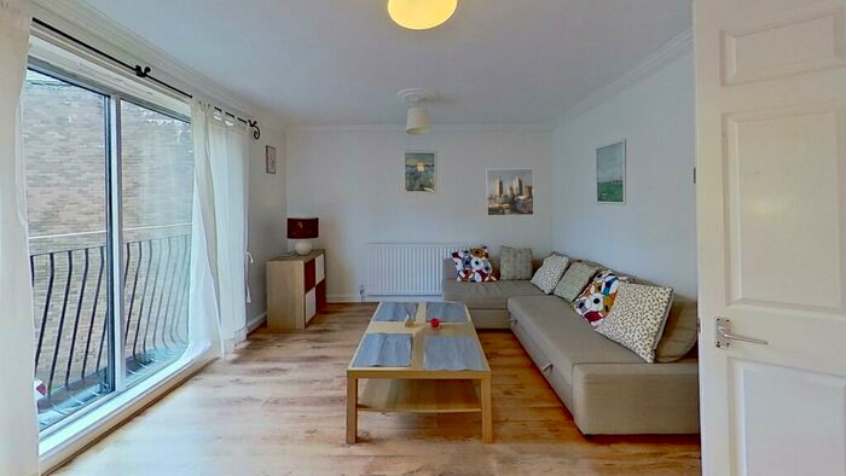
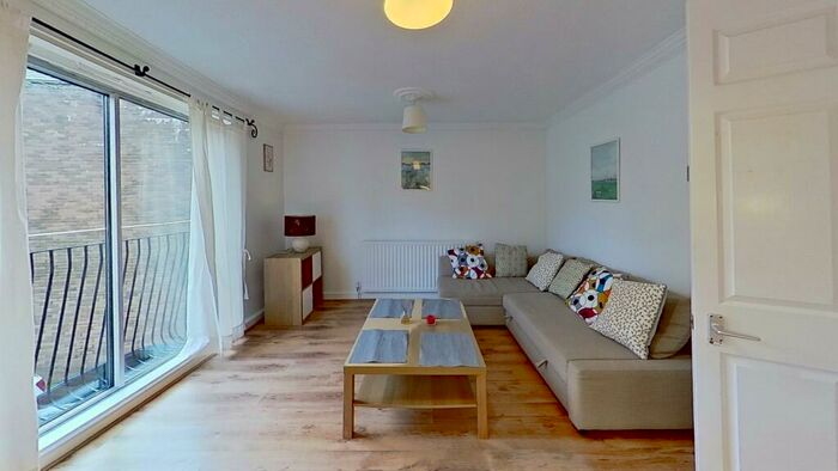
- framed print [485,168,535,217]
